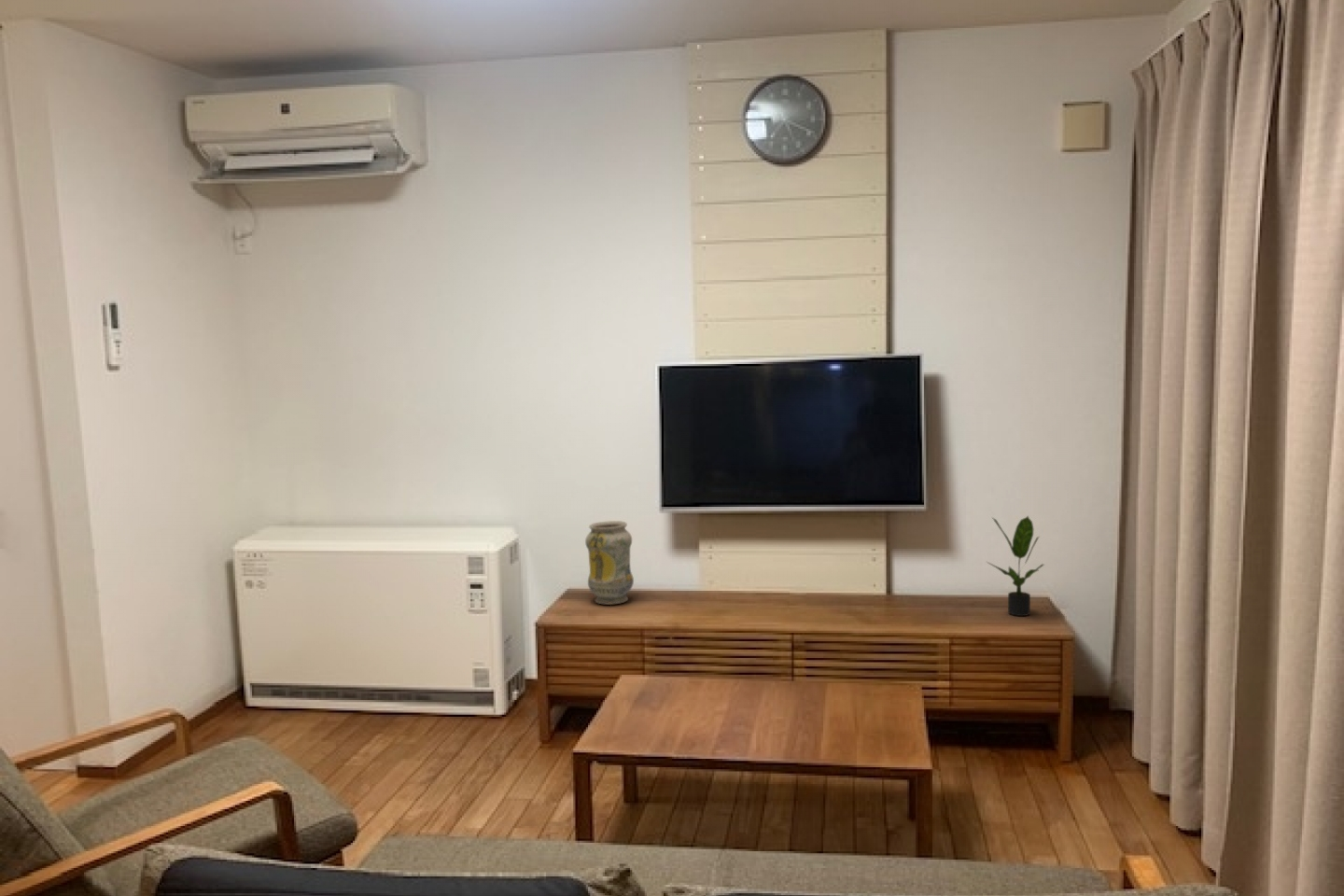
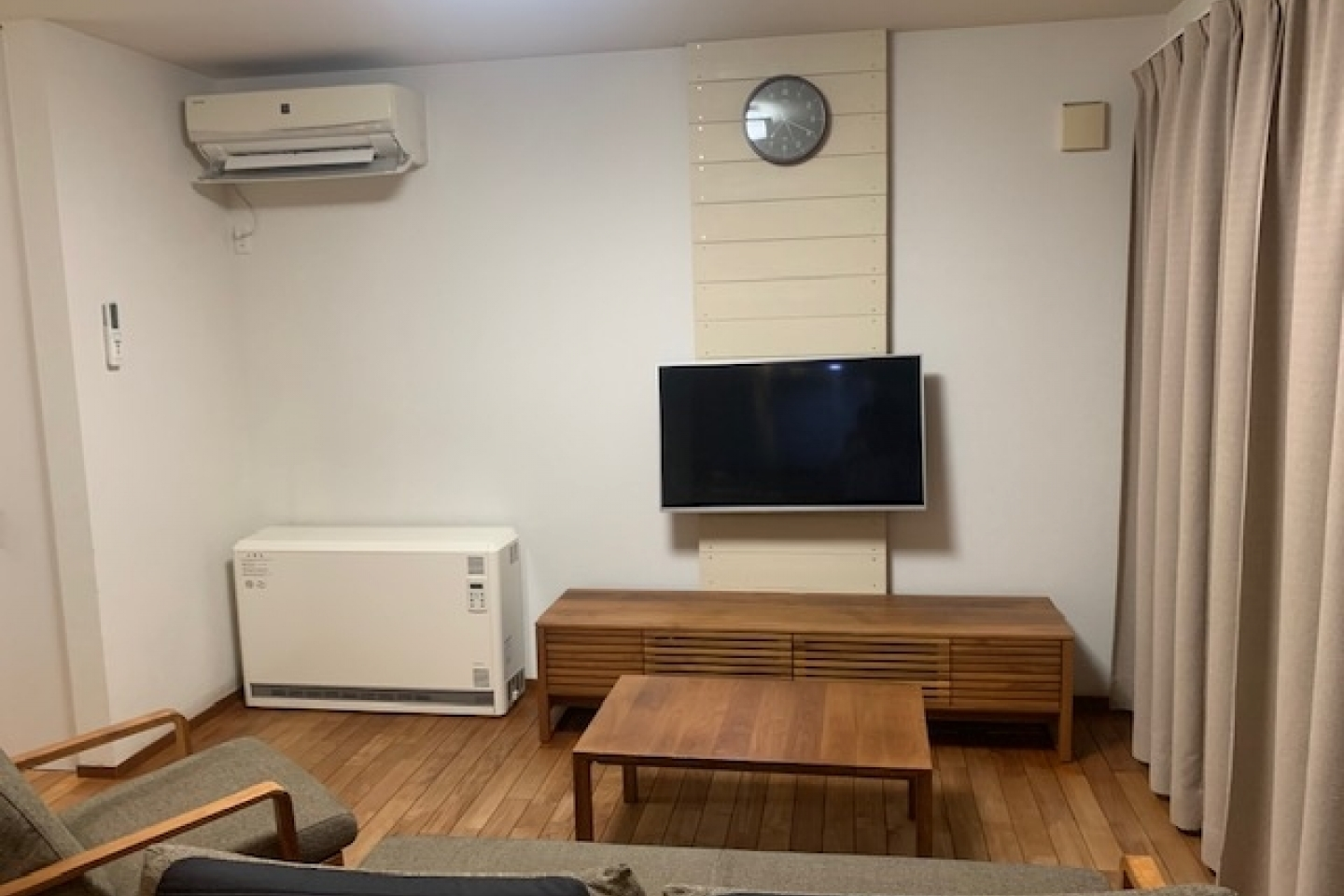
- potted plant [985,514,1045,617]
- vase [584,520,635,606]
